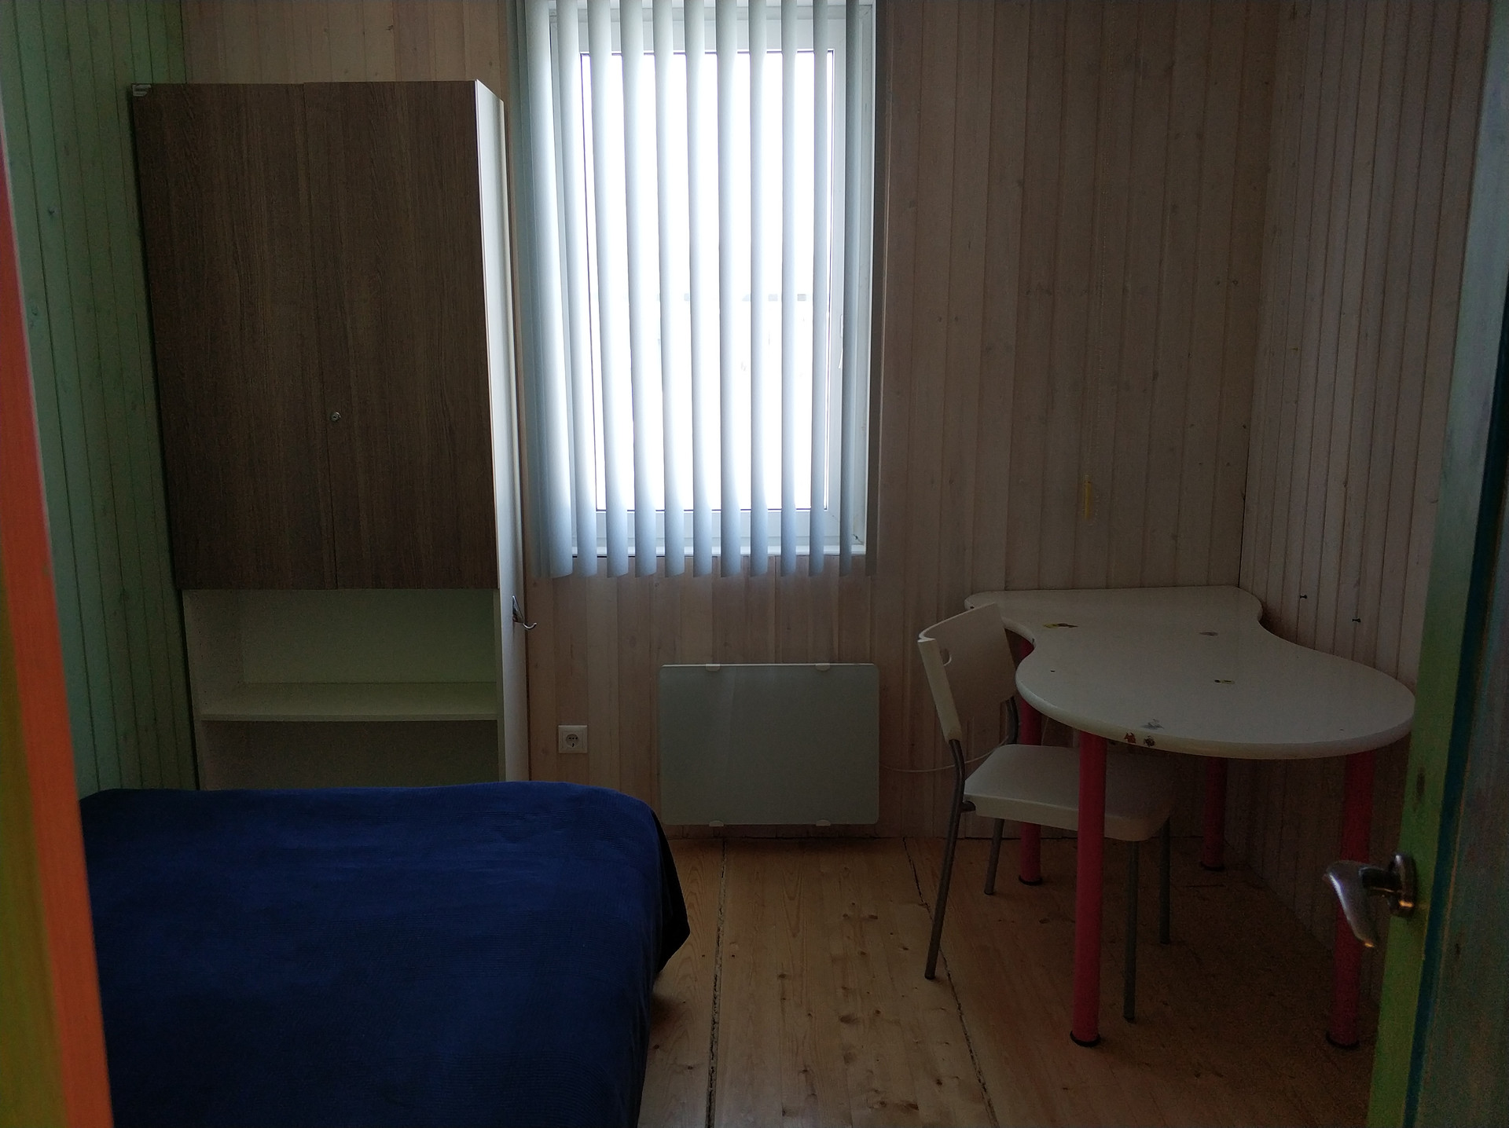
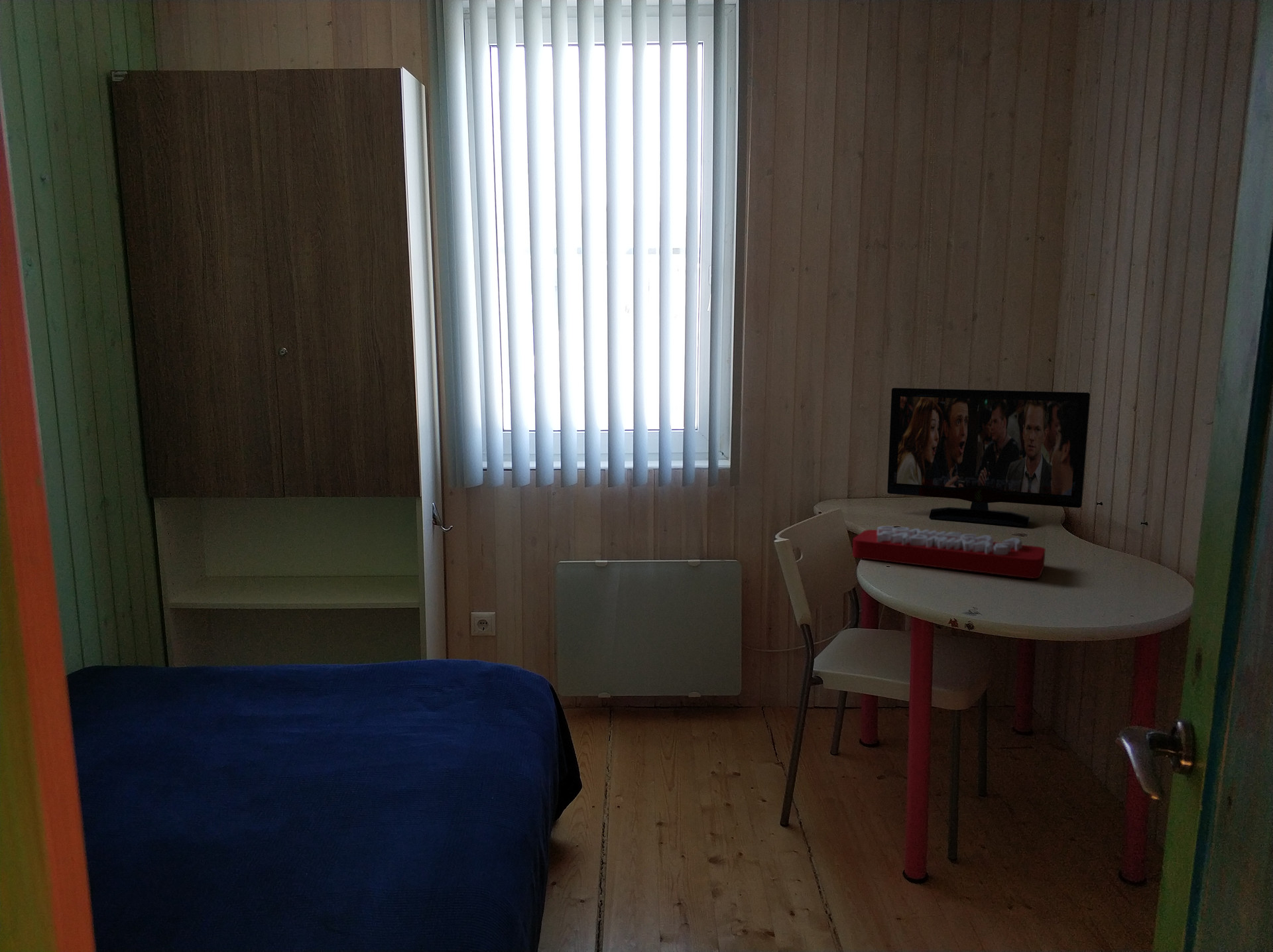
+ flat panel tv [886,387,1091,528]
+ keyboard [852,525,1046,579]
